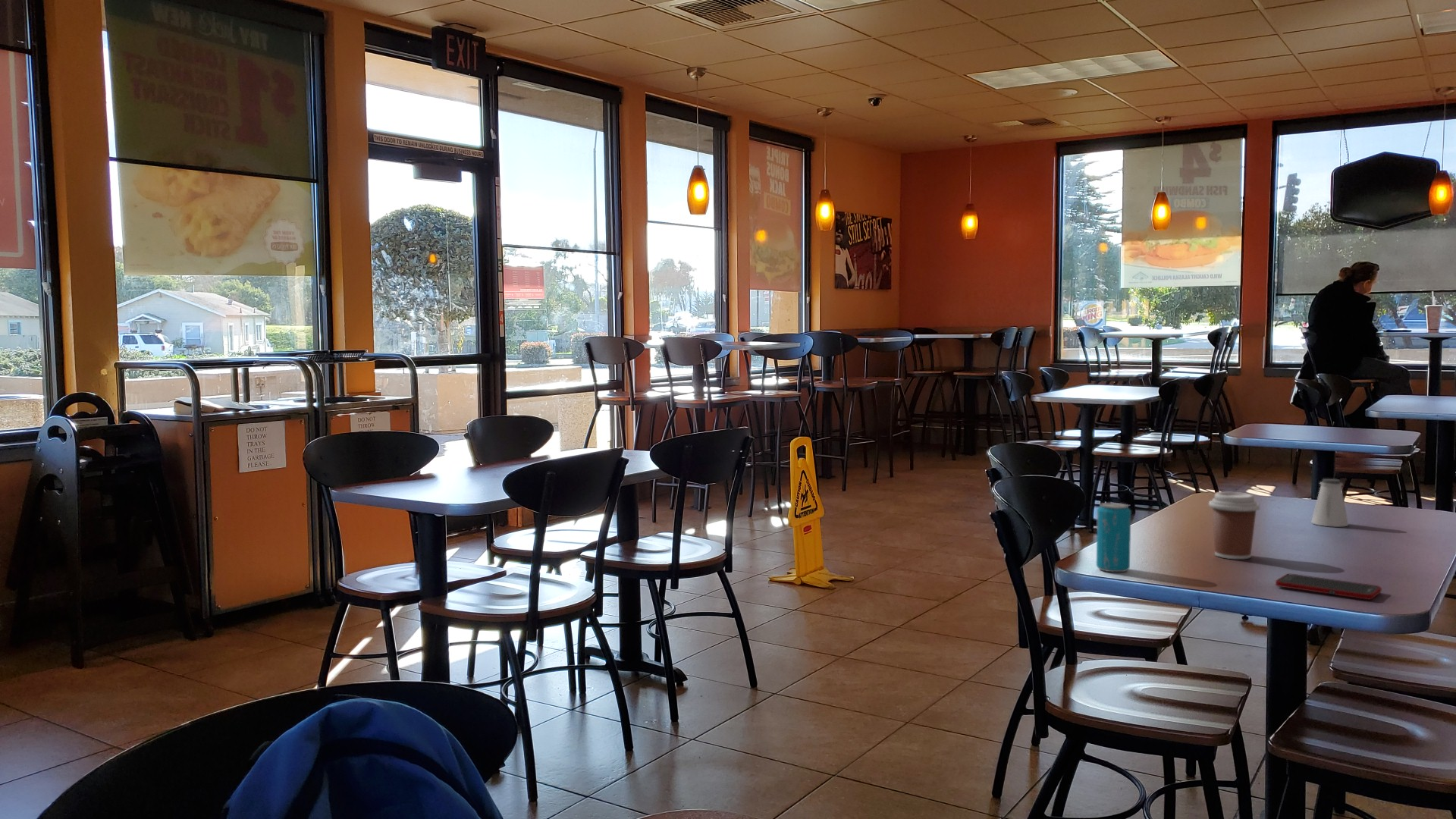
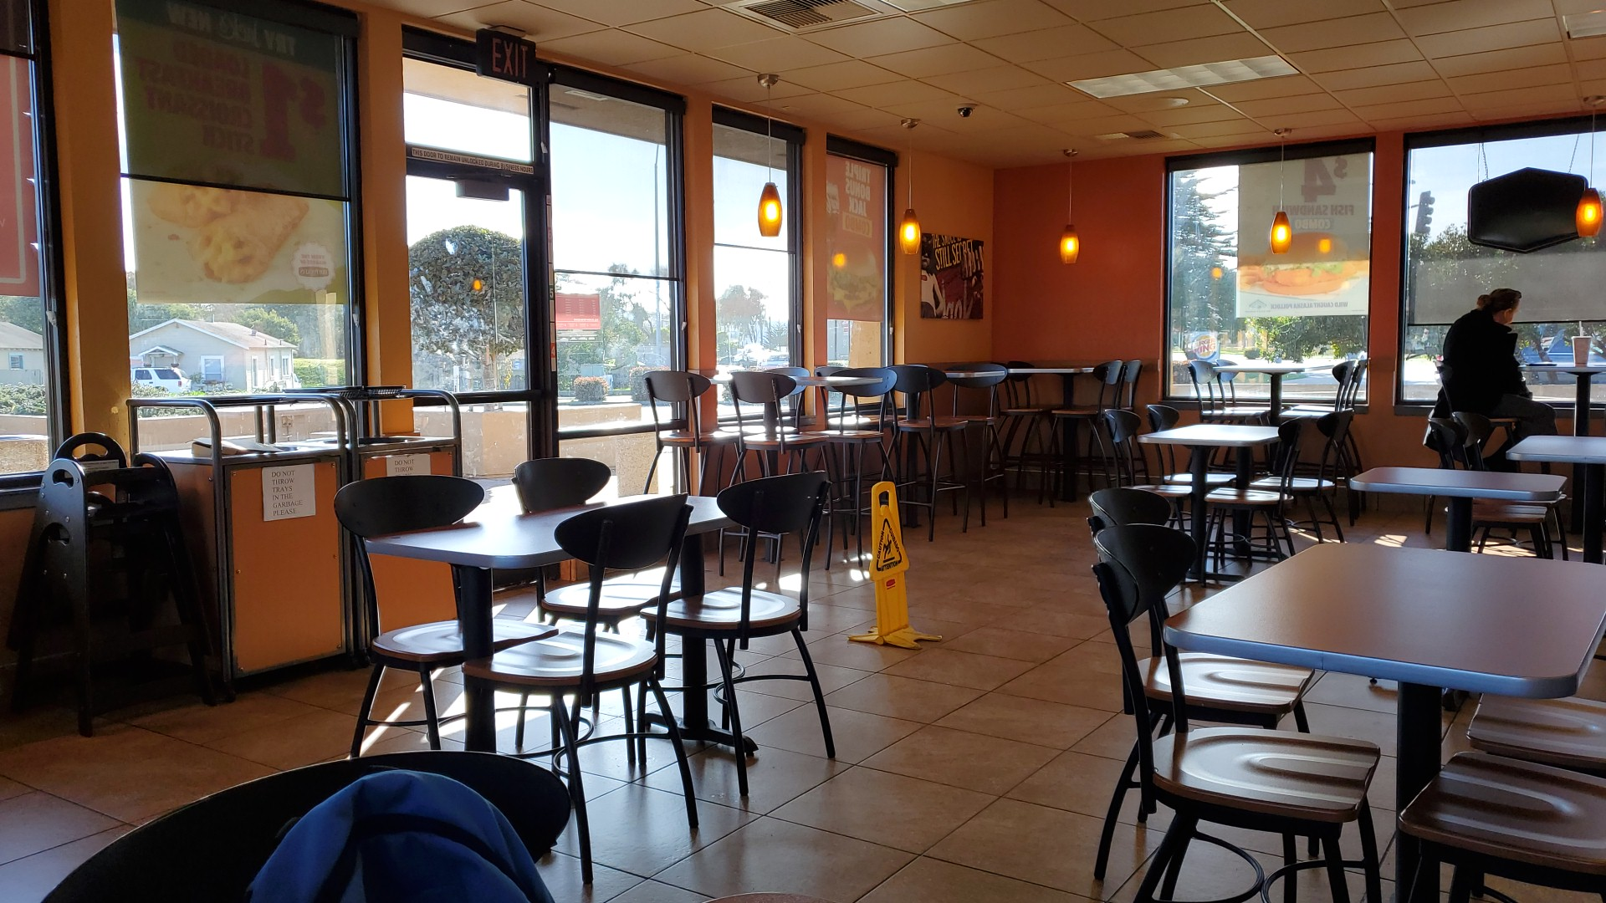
- beverage can [1096,502,1131,573]
- cell phone [1275,573,1382,601]
- coffee cup [1208,491,1260,560]
- saltshaker [1310,478,1349,528]
